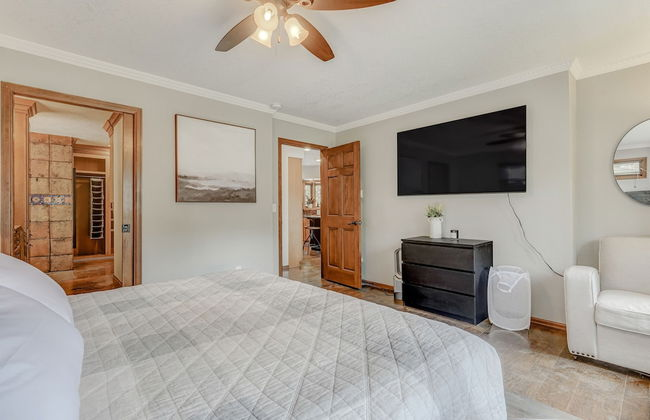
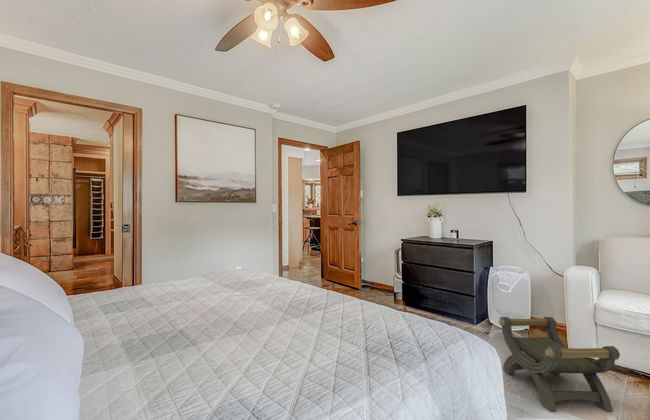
+ stool [498,316,621,413]
